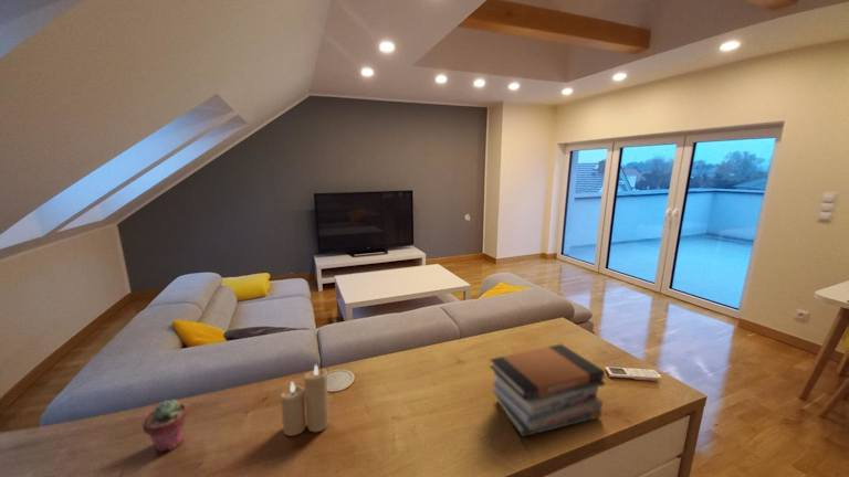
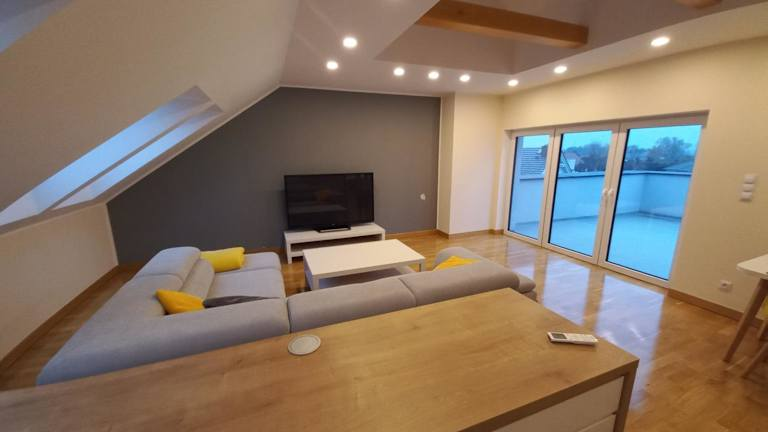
- potted succulent [142,399,189,453]
- candle [280,363,331,437]
- book stack [489,342,607,438]
